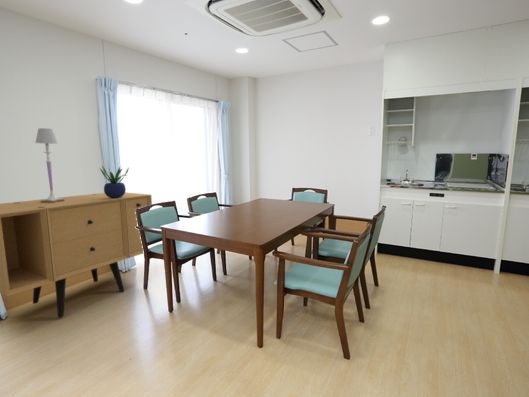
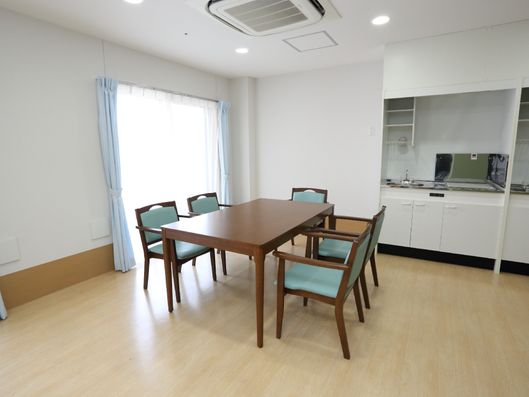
- sideboard [0,191,153,318]
- table lamp [34,127,64,203]
- potted plant [99,165,130,198]
